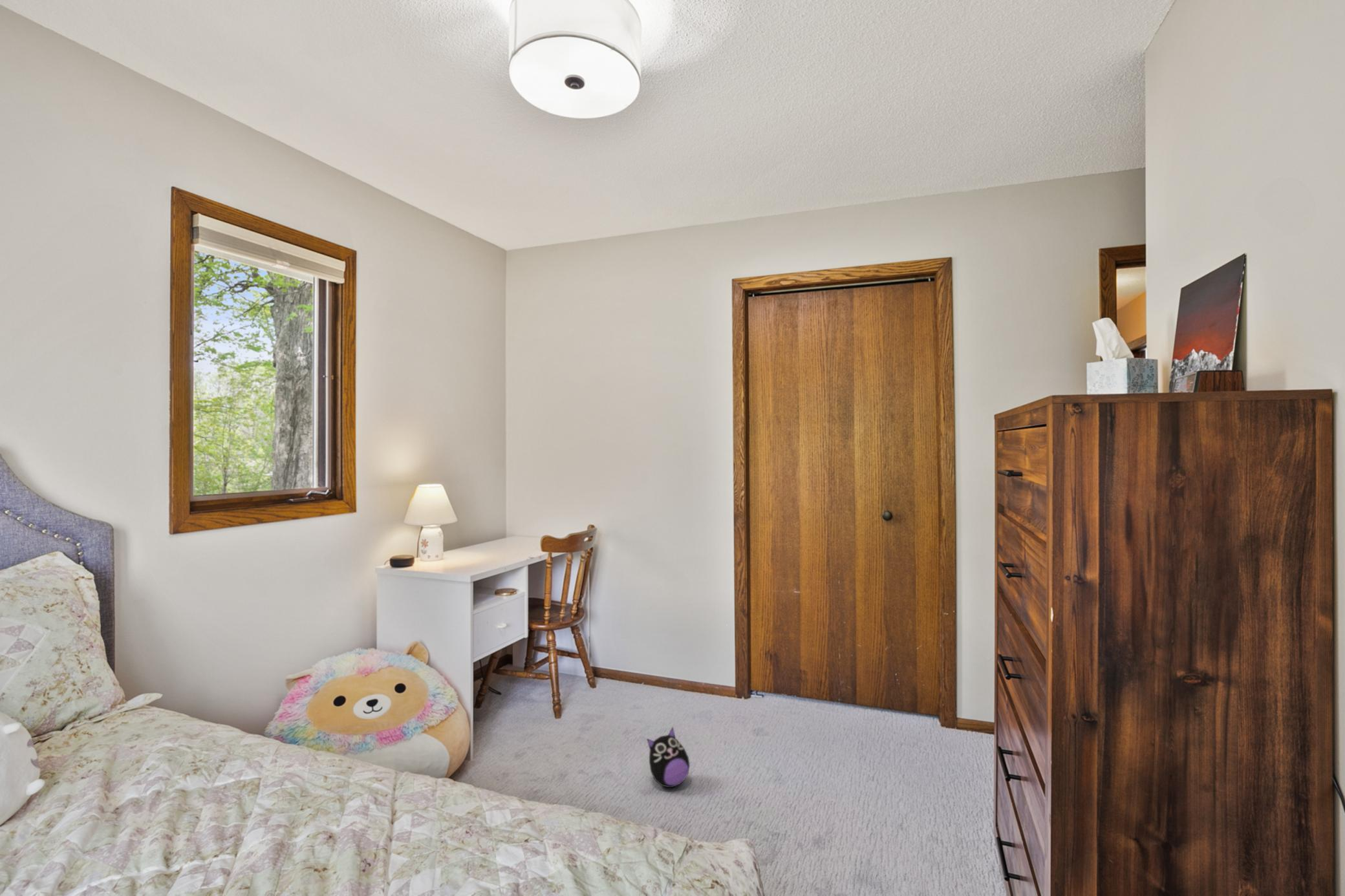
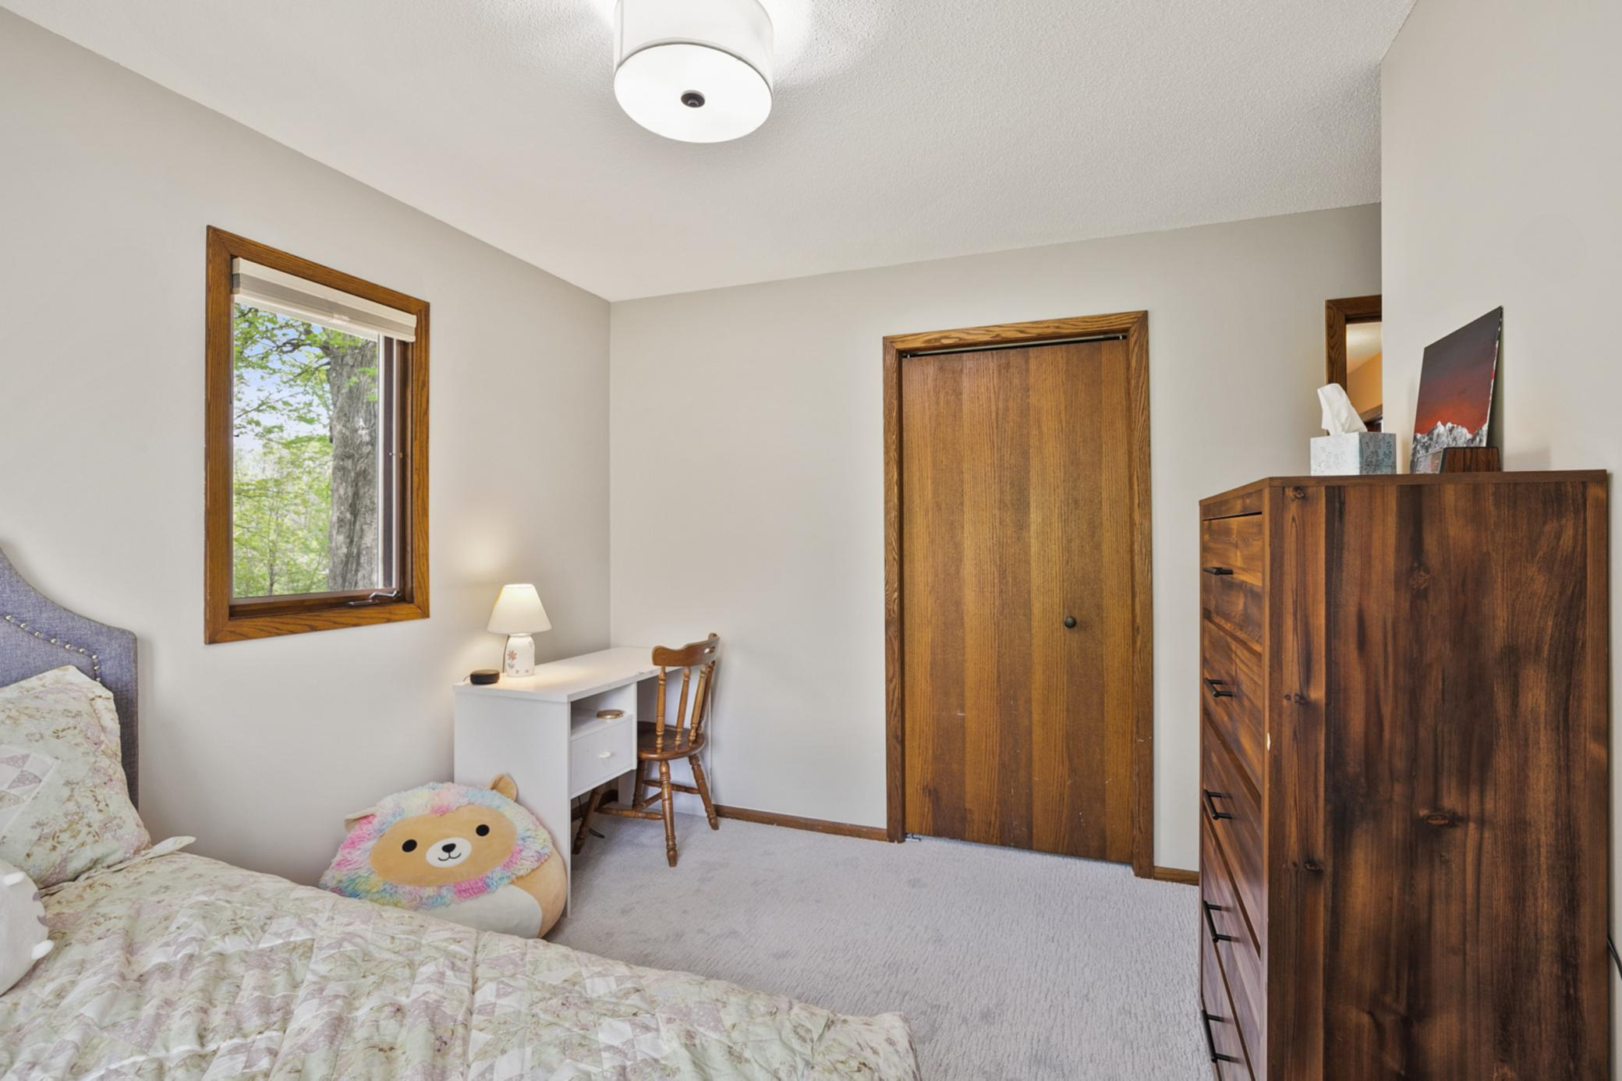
- plush toy [646,726,691,788]
